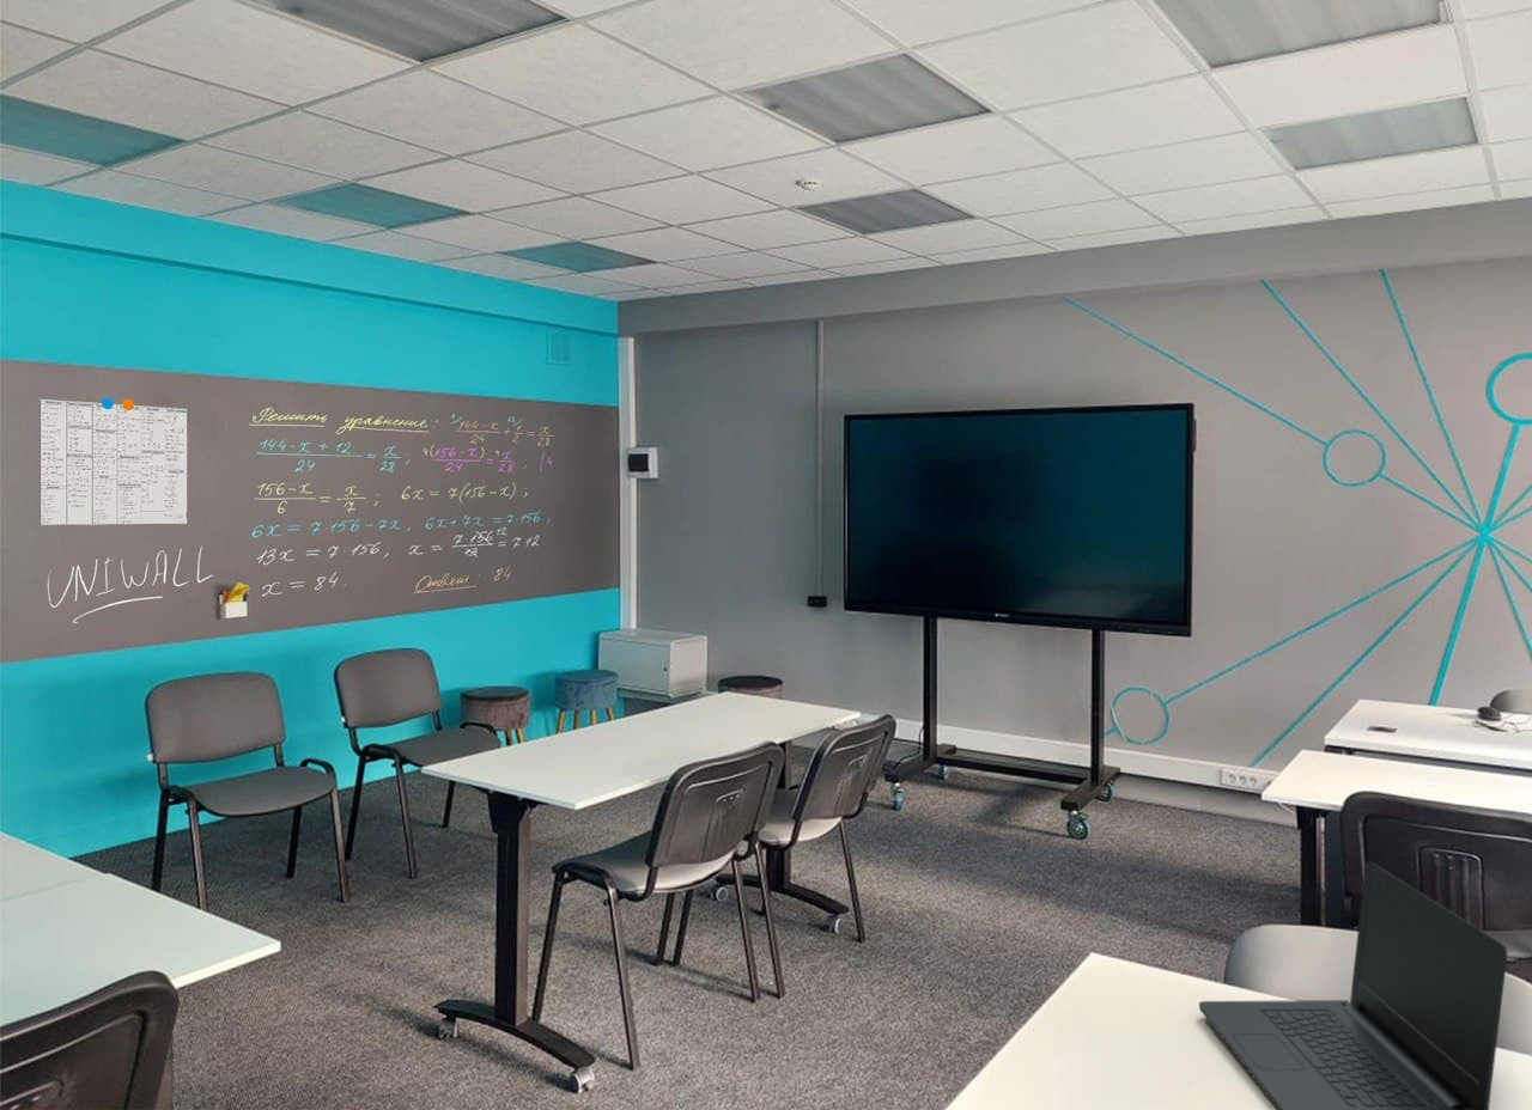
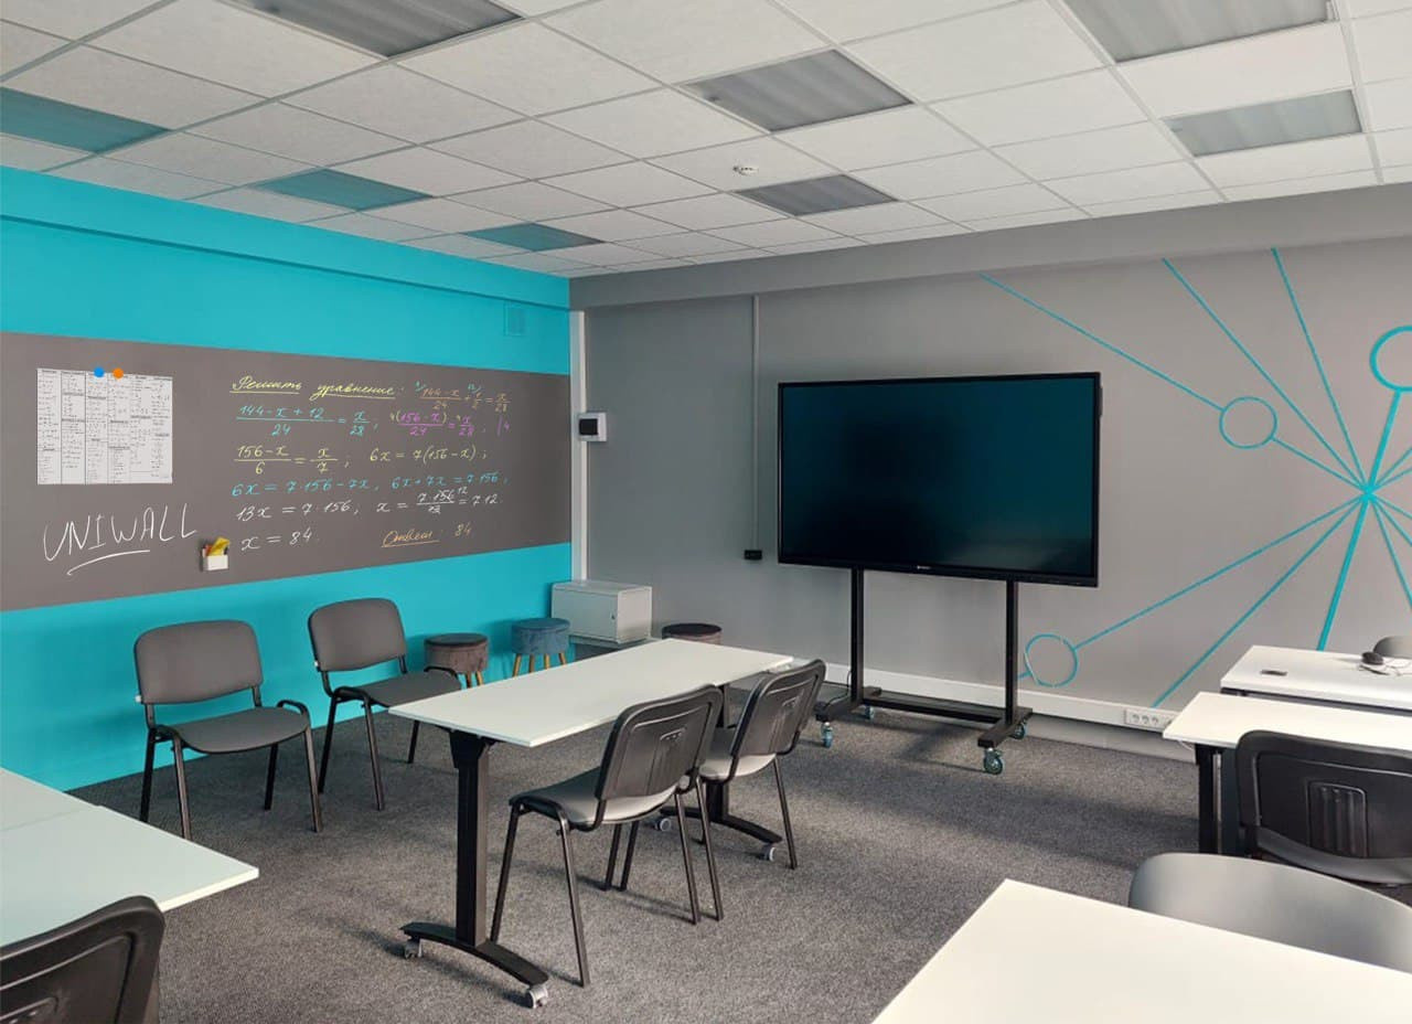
- laptop [1198,860,1508,1110]
